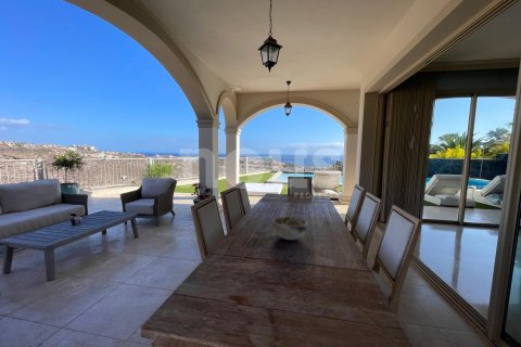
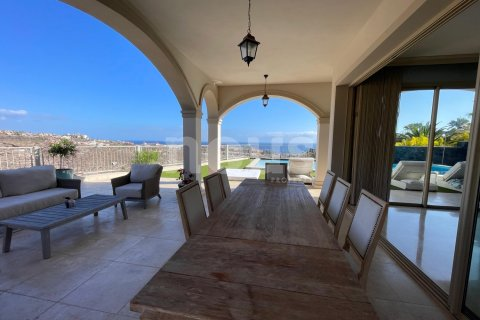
- decorative bowl [271,216,308,241]
